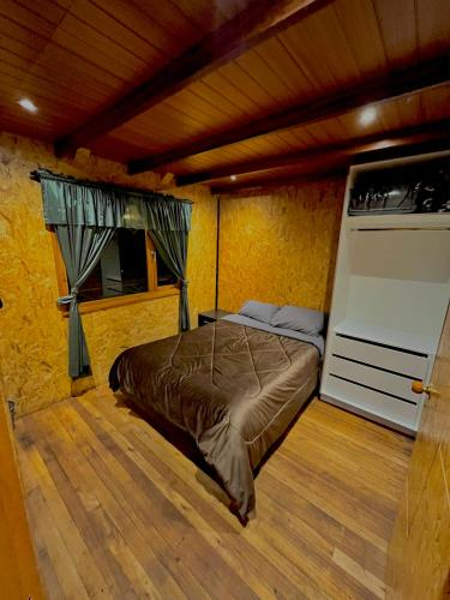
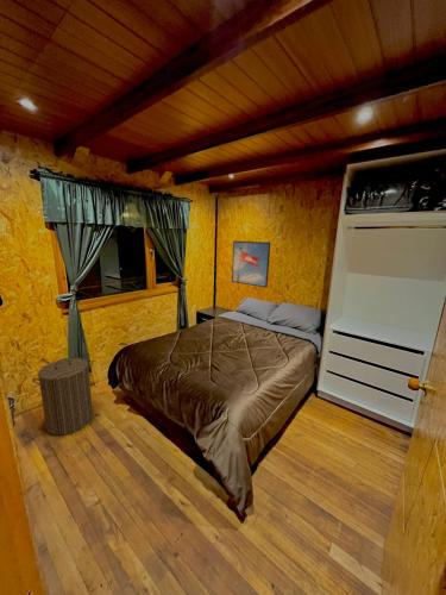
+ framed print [231,240,271,289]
+ laundry hamper [31,357,94,437]
